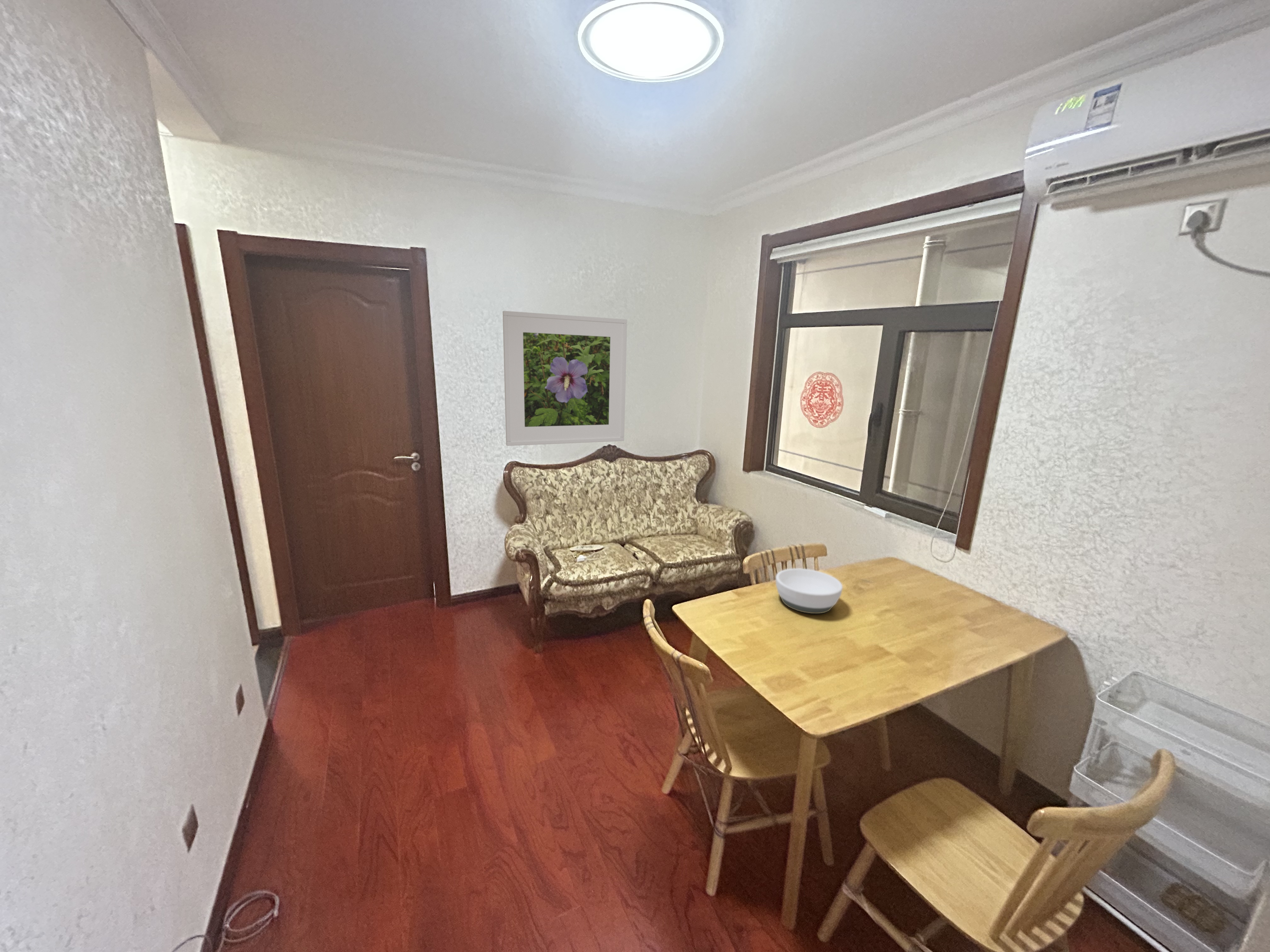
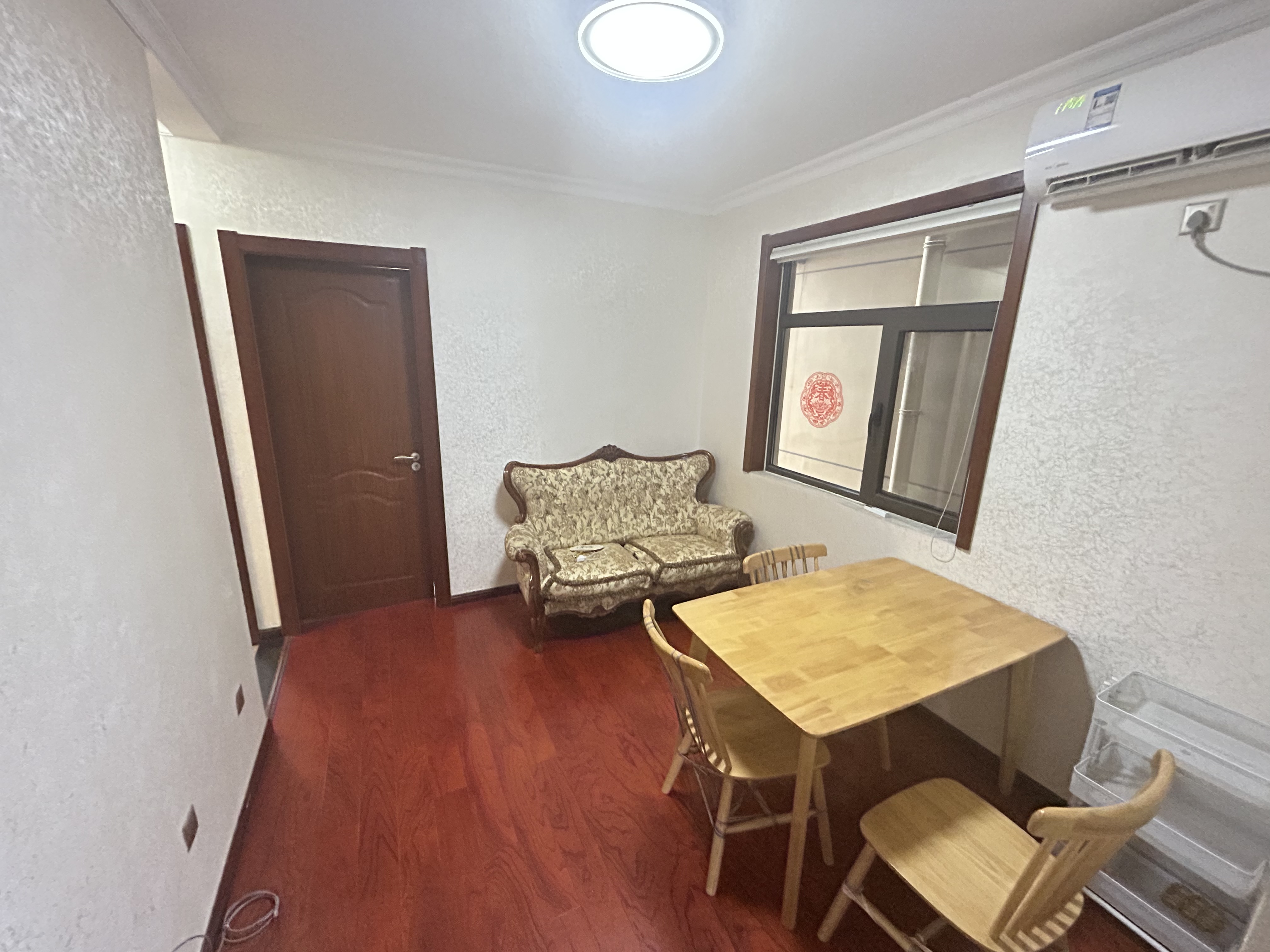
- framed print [502,310,627,446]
- bowl [775,568,843,614]
